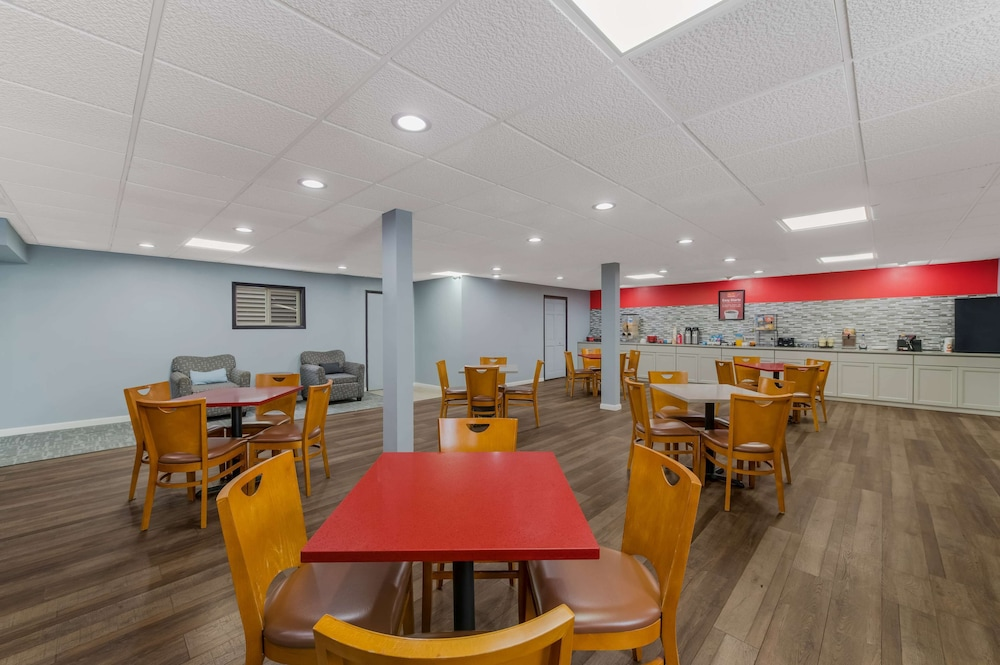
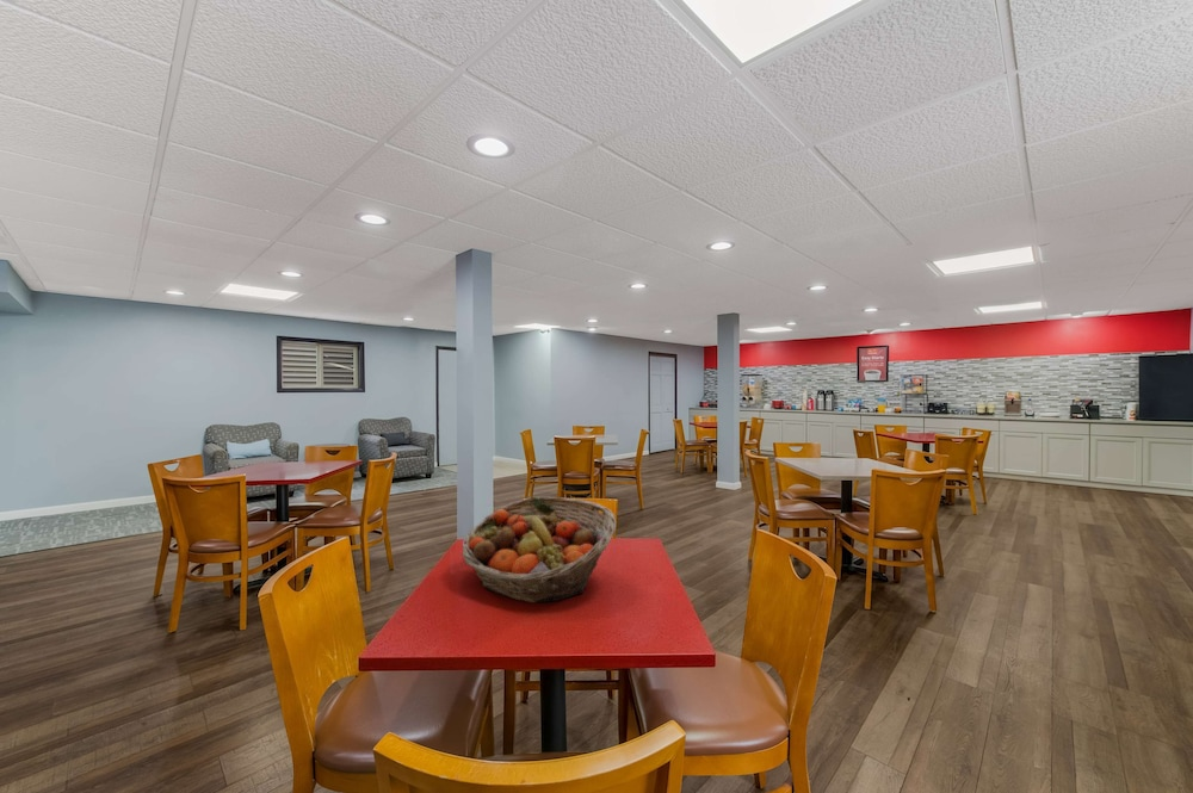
+ fruit basket [460,496,617,605]
